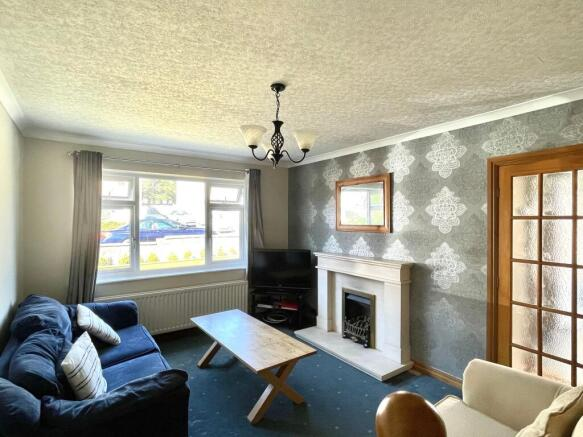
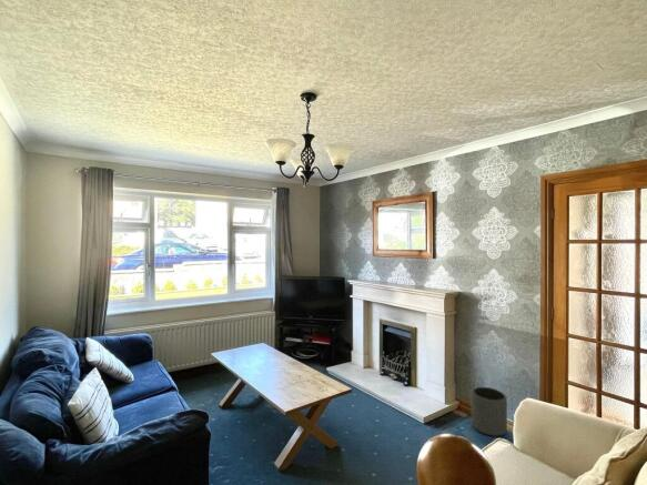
+ plant pot [471,386,508,437]
